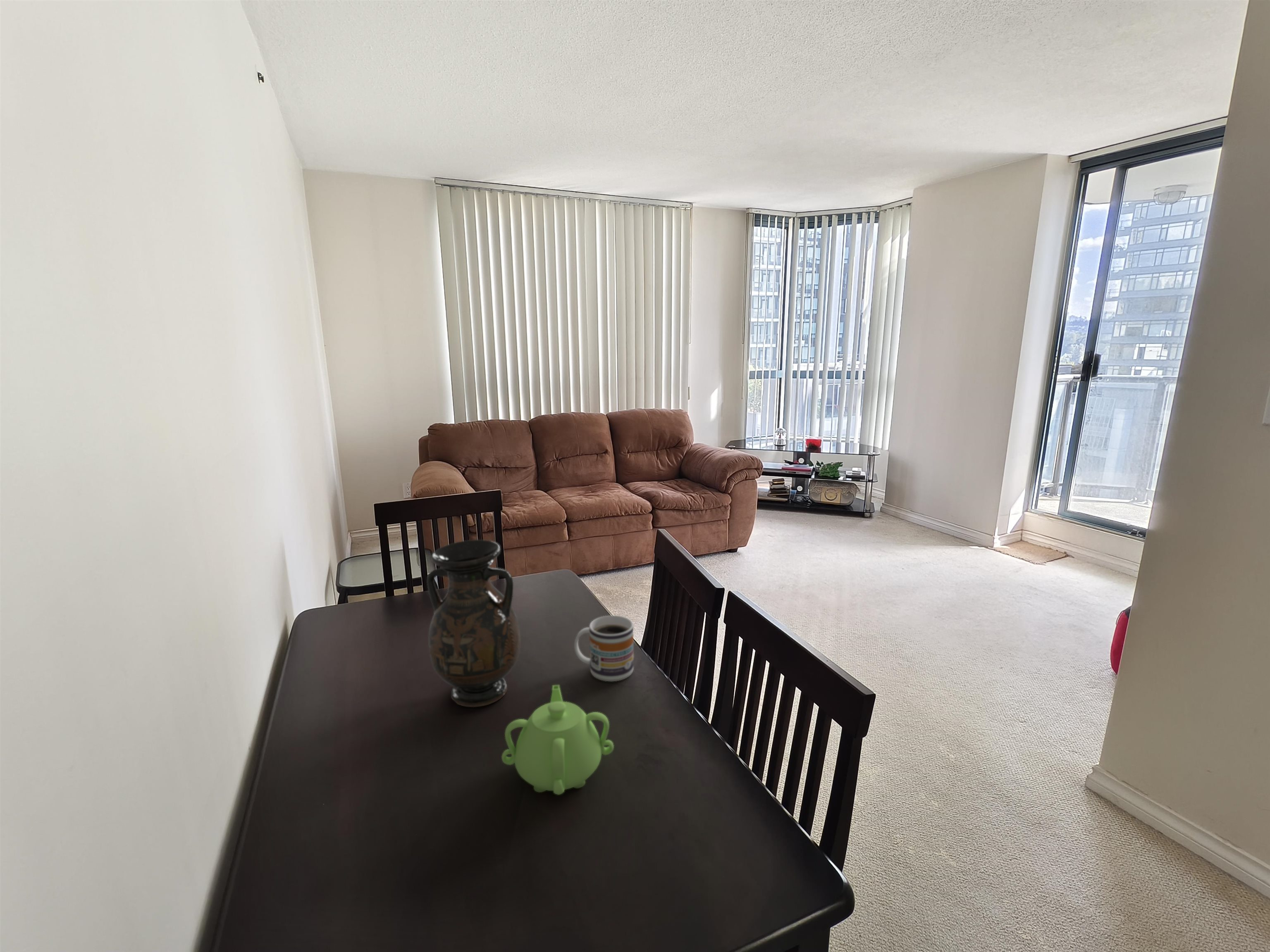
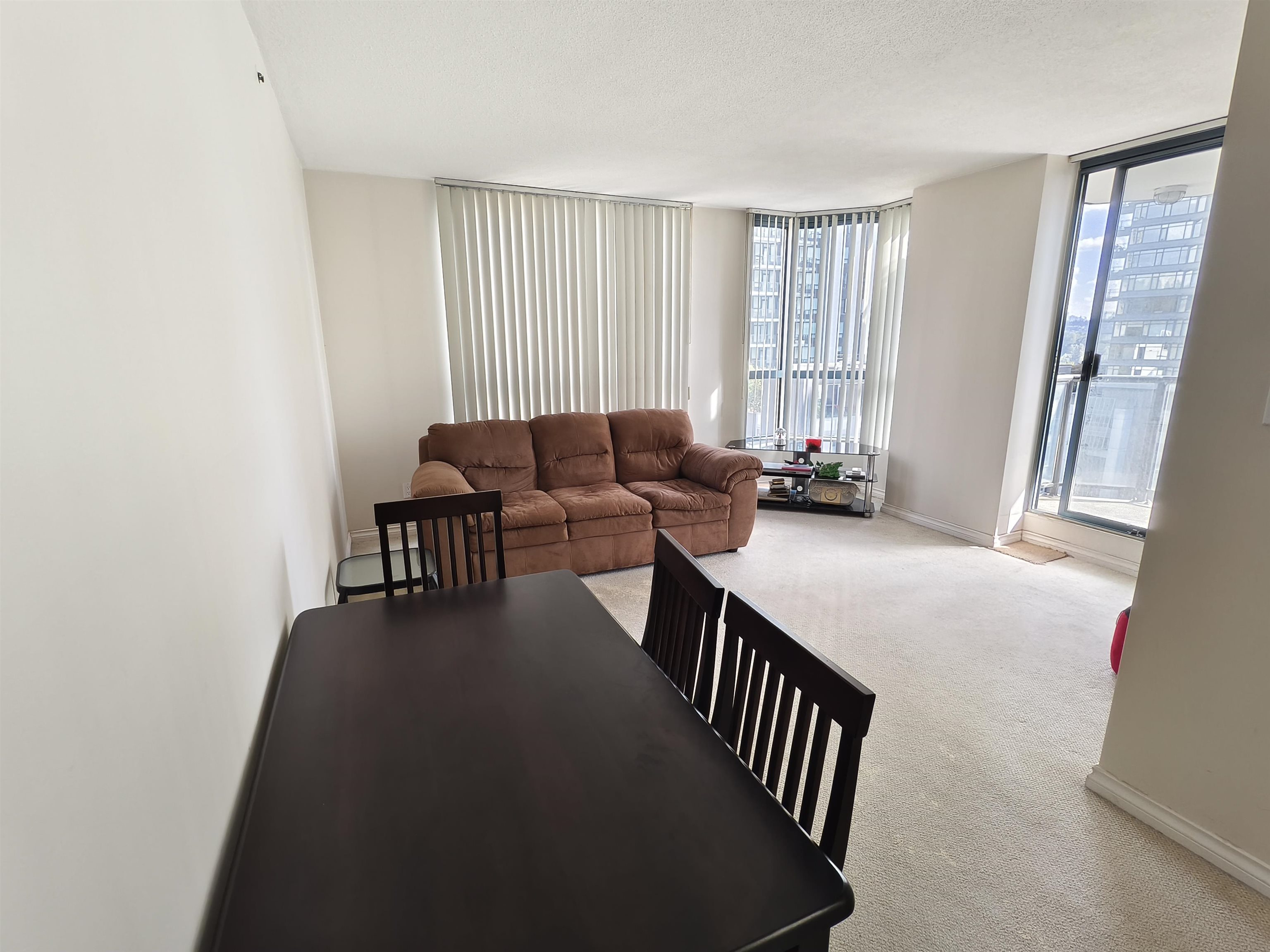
- vase [427,539,521,708]
- teapot [501,685,614,795]
- mug [574,615,634,682]
